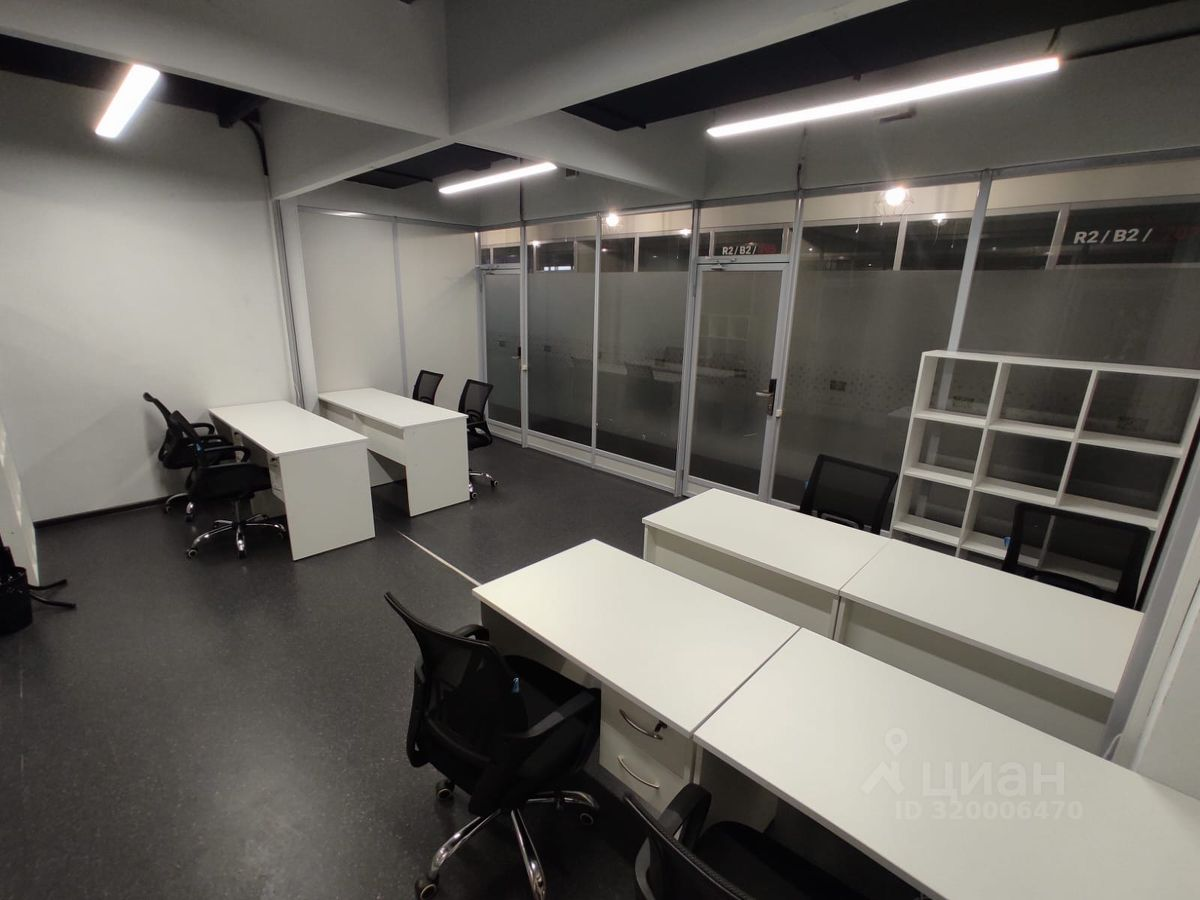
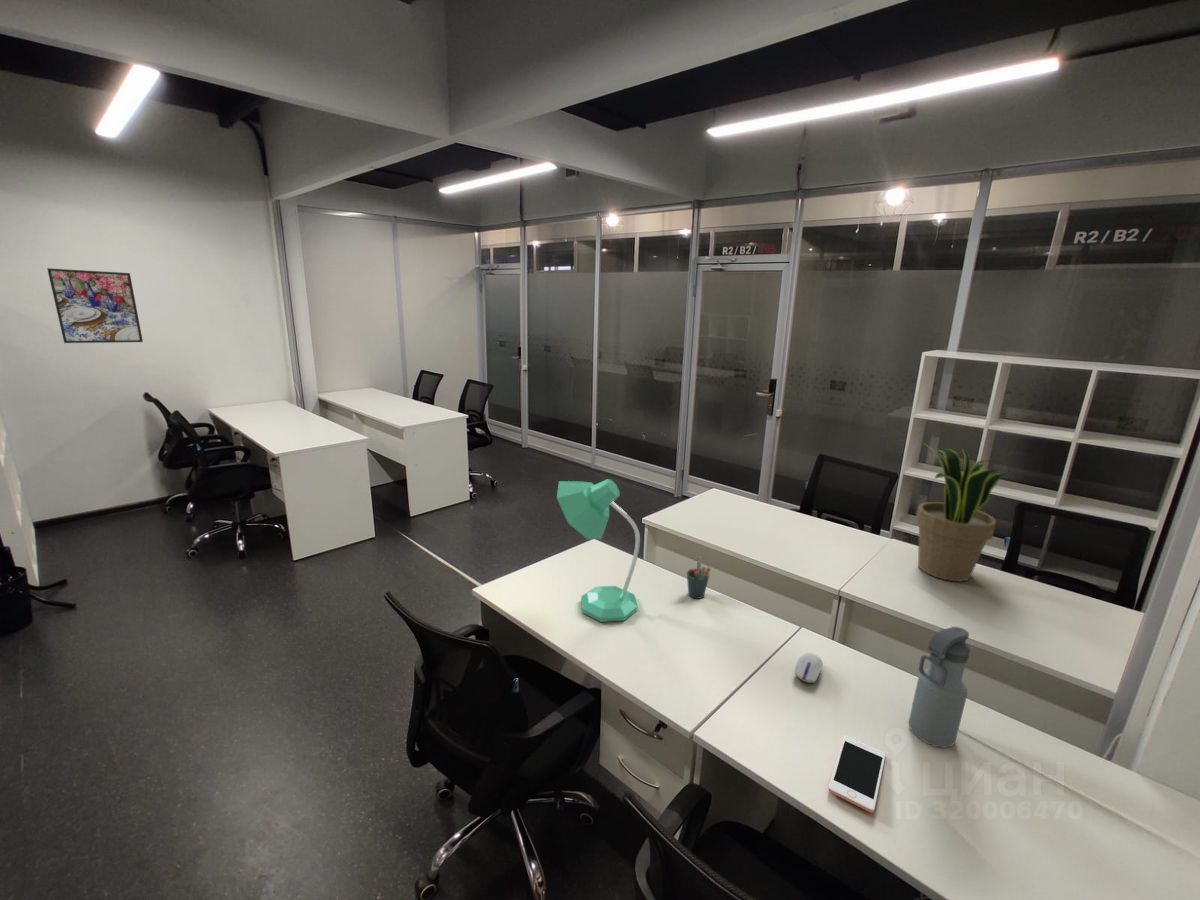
+ water bottle [908,626,971,749]
+ computer mouse [794,652,824,684]
+ pen holder [686,556,712,600]
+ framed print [46,267,144,344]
+ cell phone [827,735,886,814]
+ potted plant [915,442,1005,583]
+ desk lamp [556,478,641,623]
